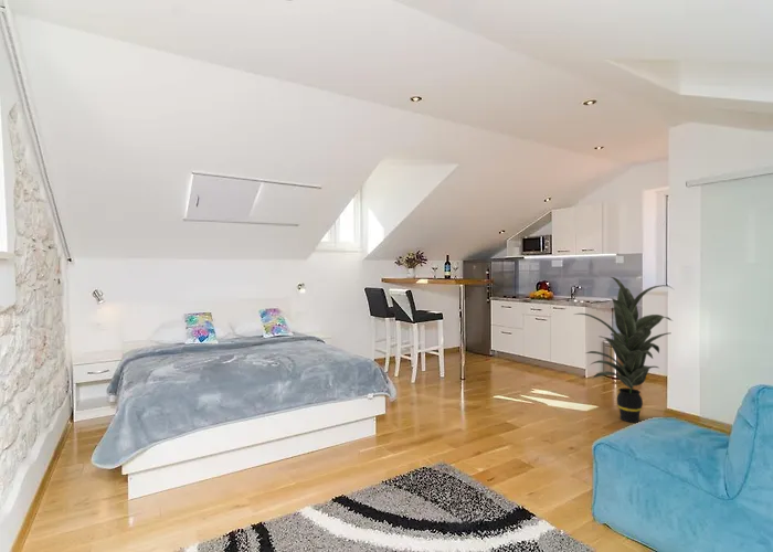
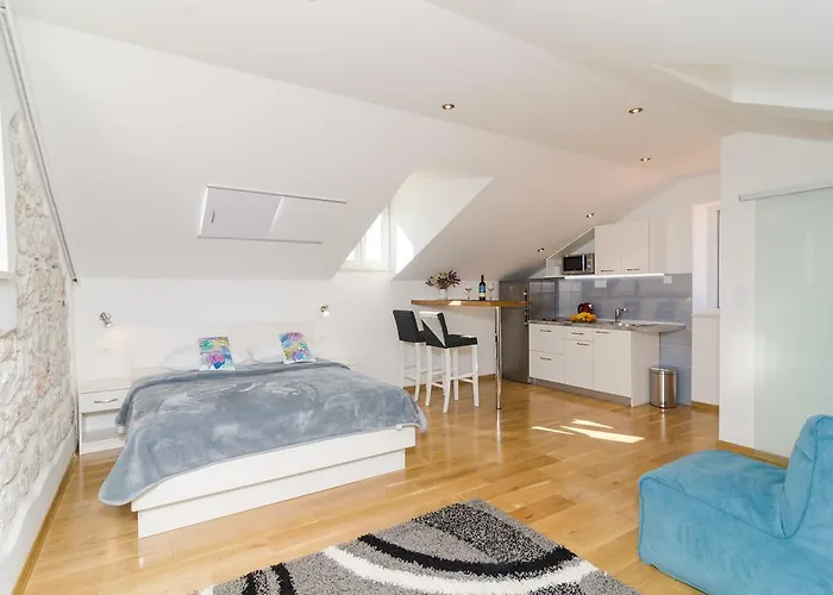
- indoor plant [574,276,675,424]
